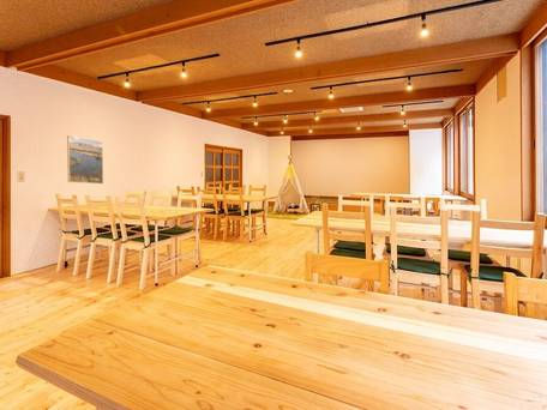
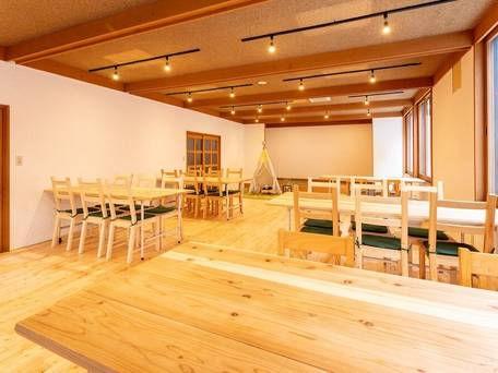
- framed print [66,134,104,185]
